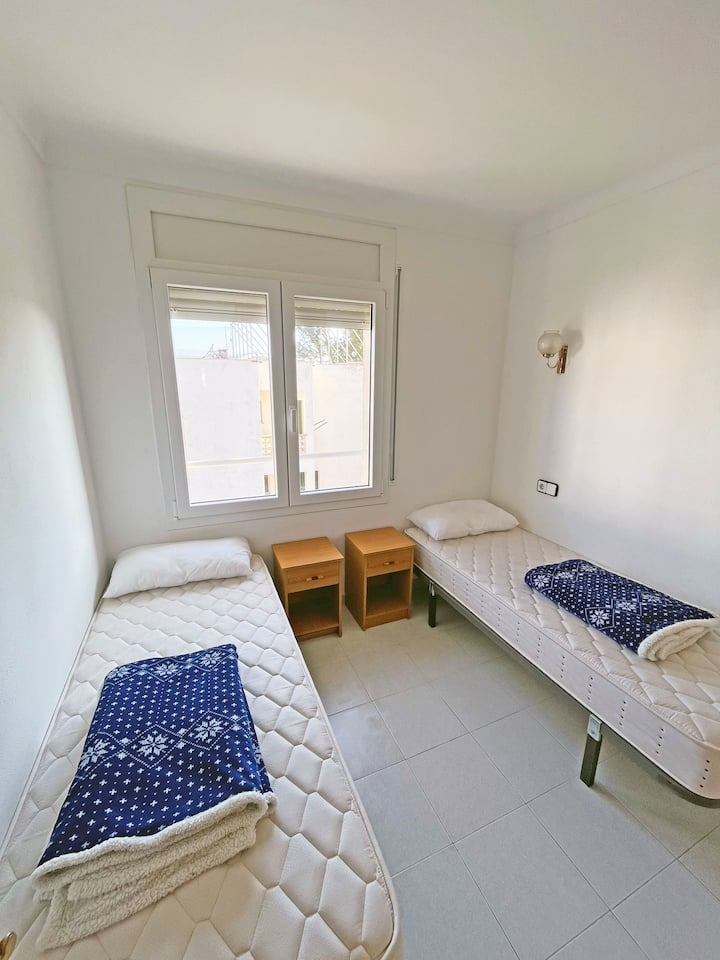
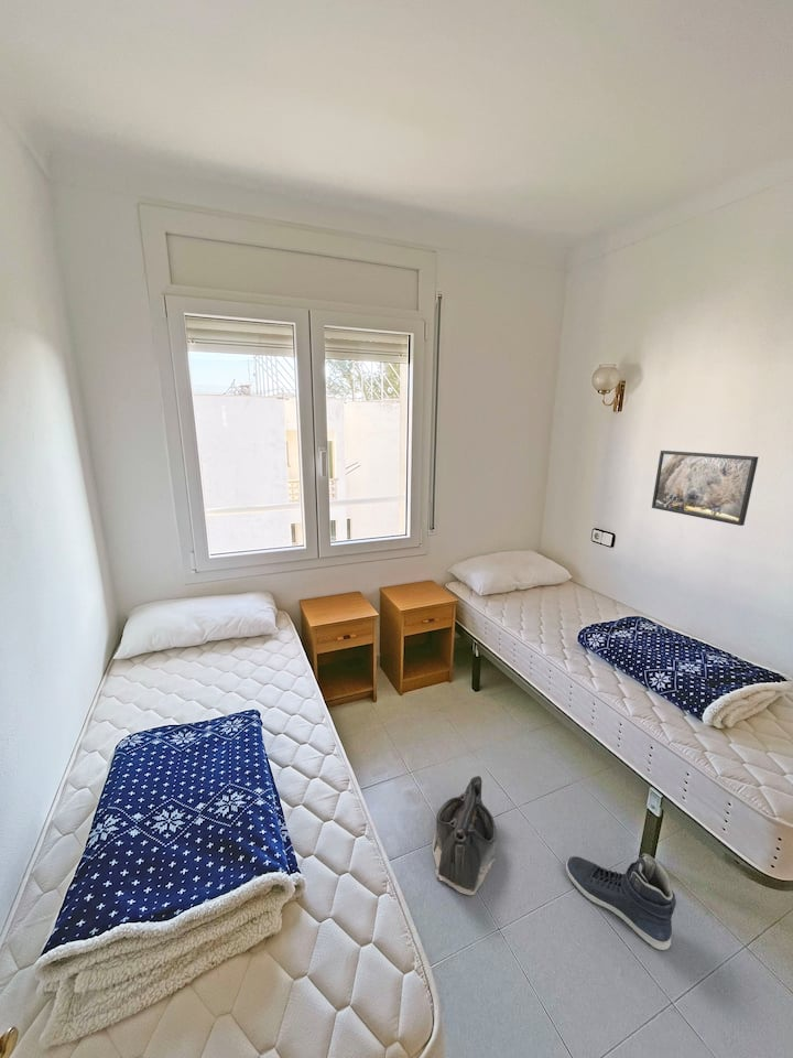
+ sneaker [565,853,677,951]
+ saddlebag [431,775,498,896]
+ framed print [651,450,759,527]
